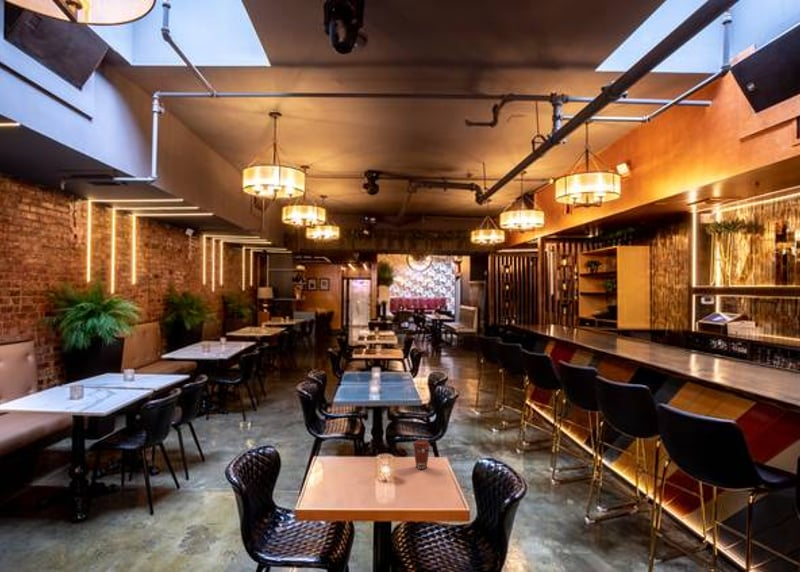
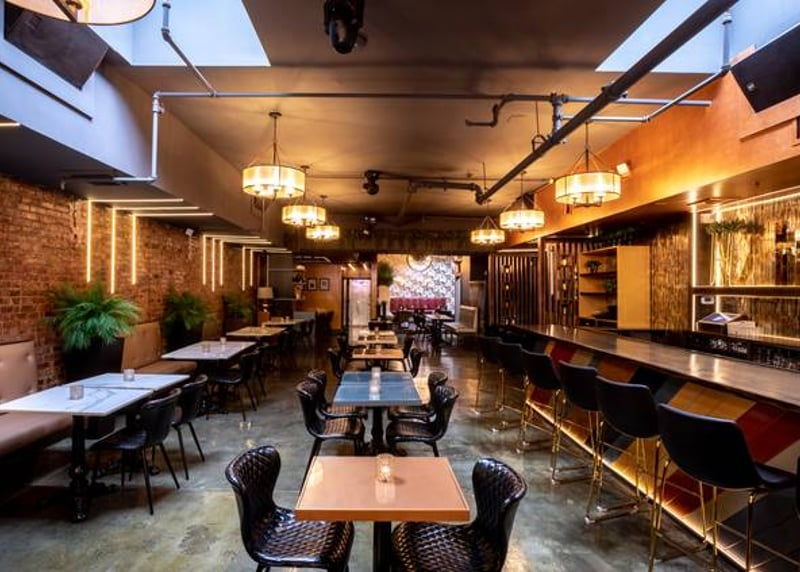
- coffee cup [412,439,431,470]
